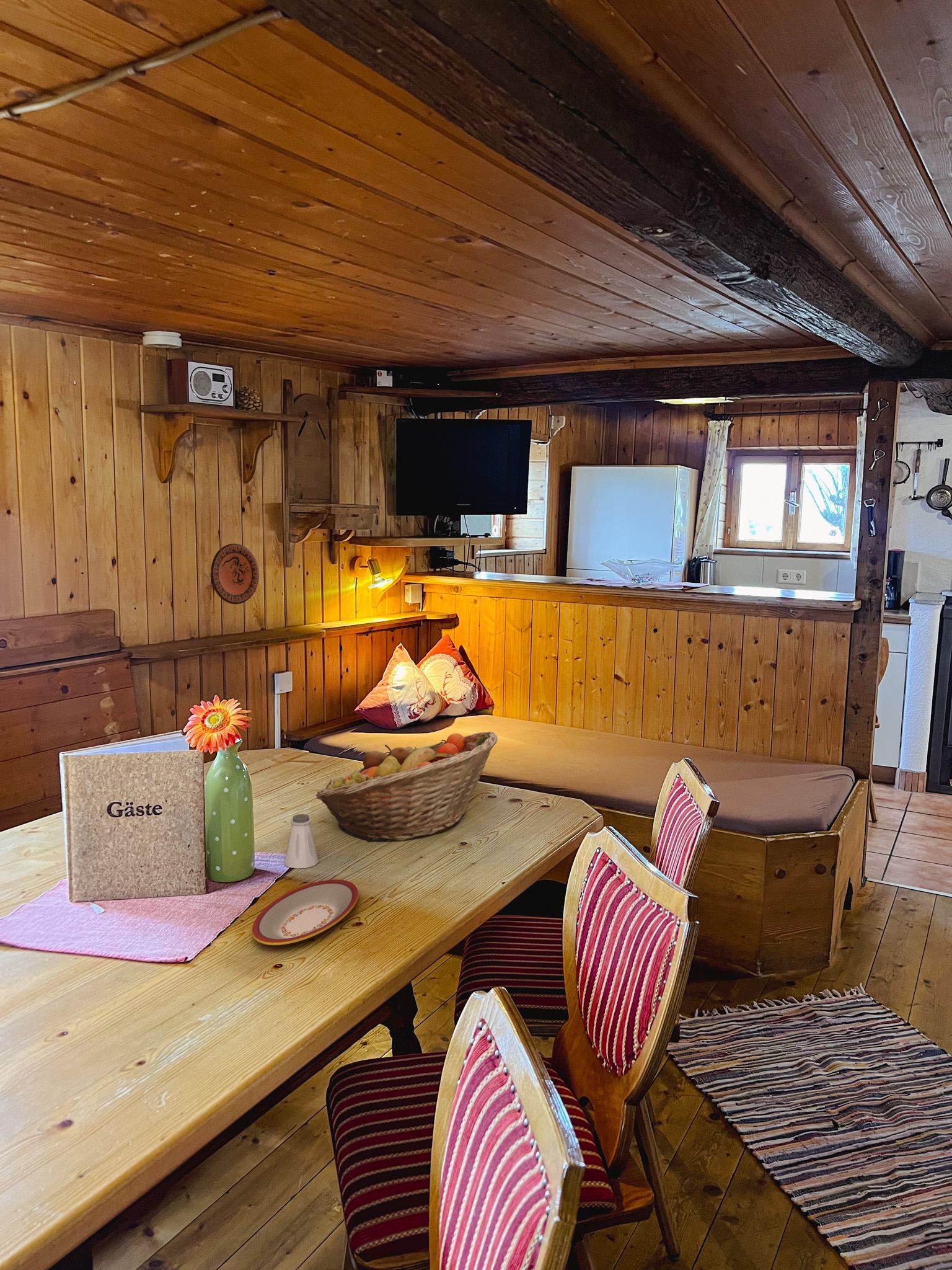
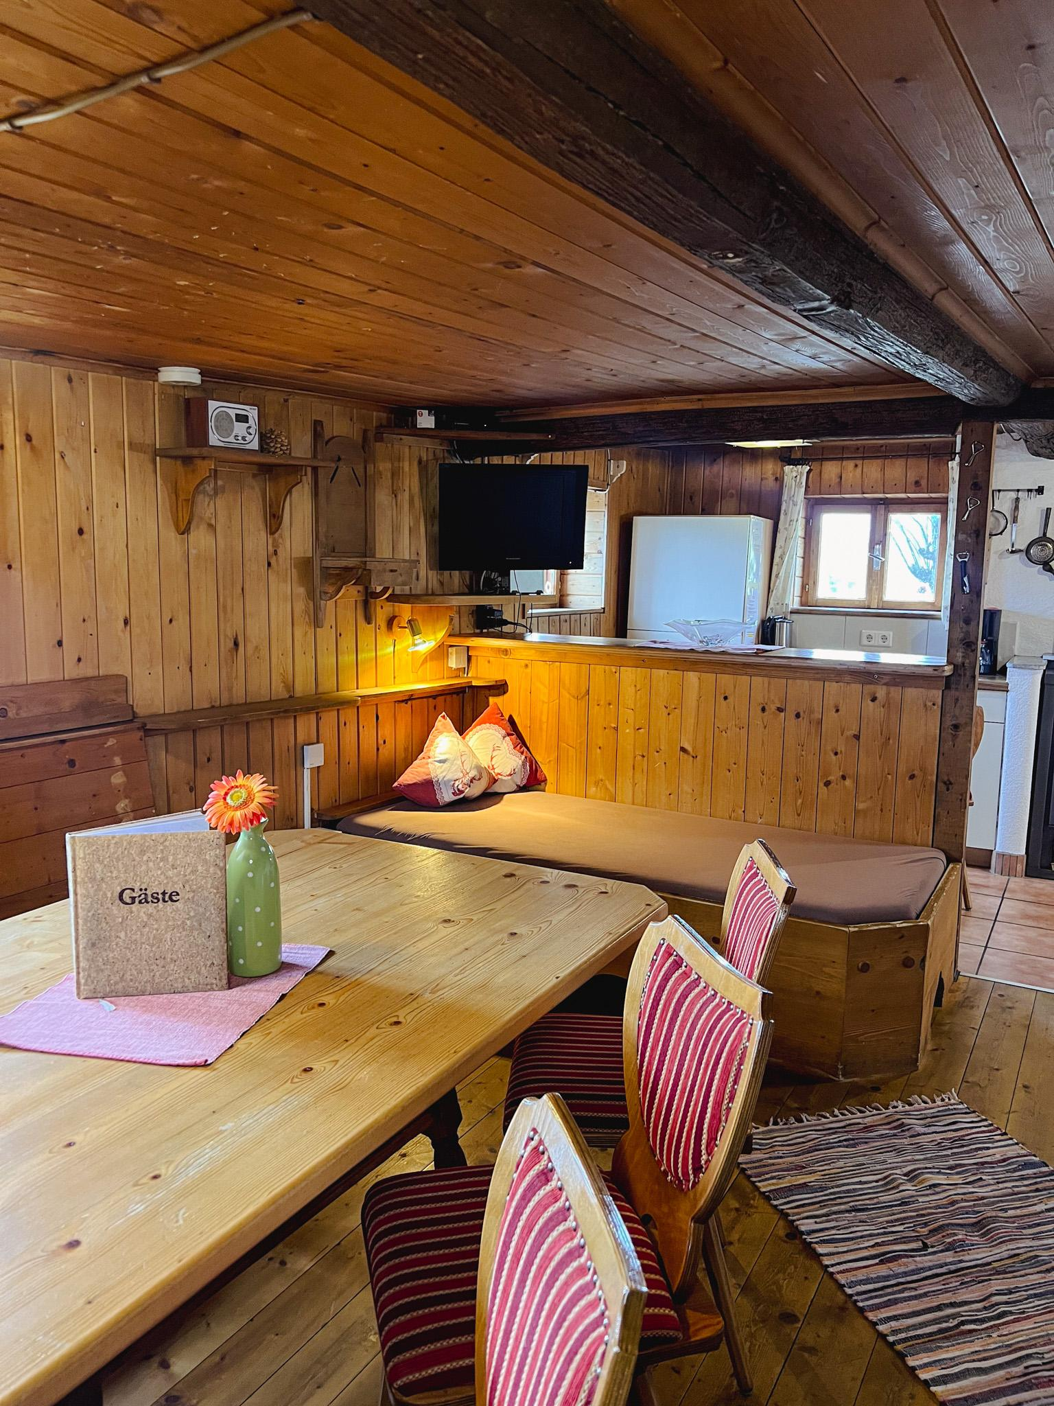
- saltshaker [284,814,319,869]
- fruit basket [315,731,498,843]
- plate [252,879,359,946]
- decorative plate [210,543,260,605]
